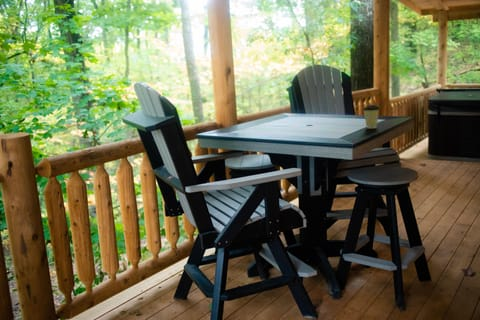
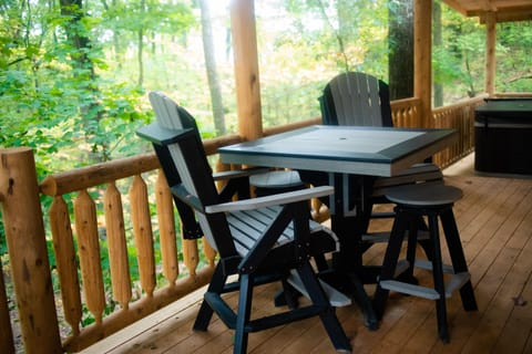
- coffee cup [362,104,381,129]
